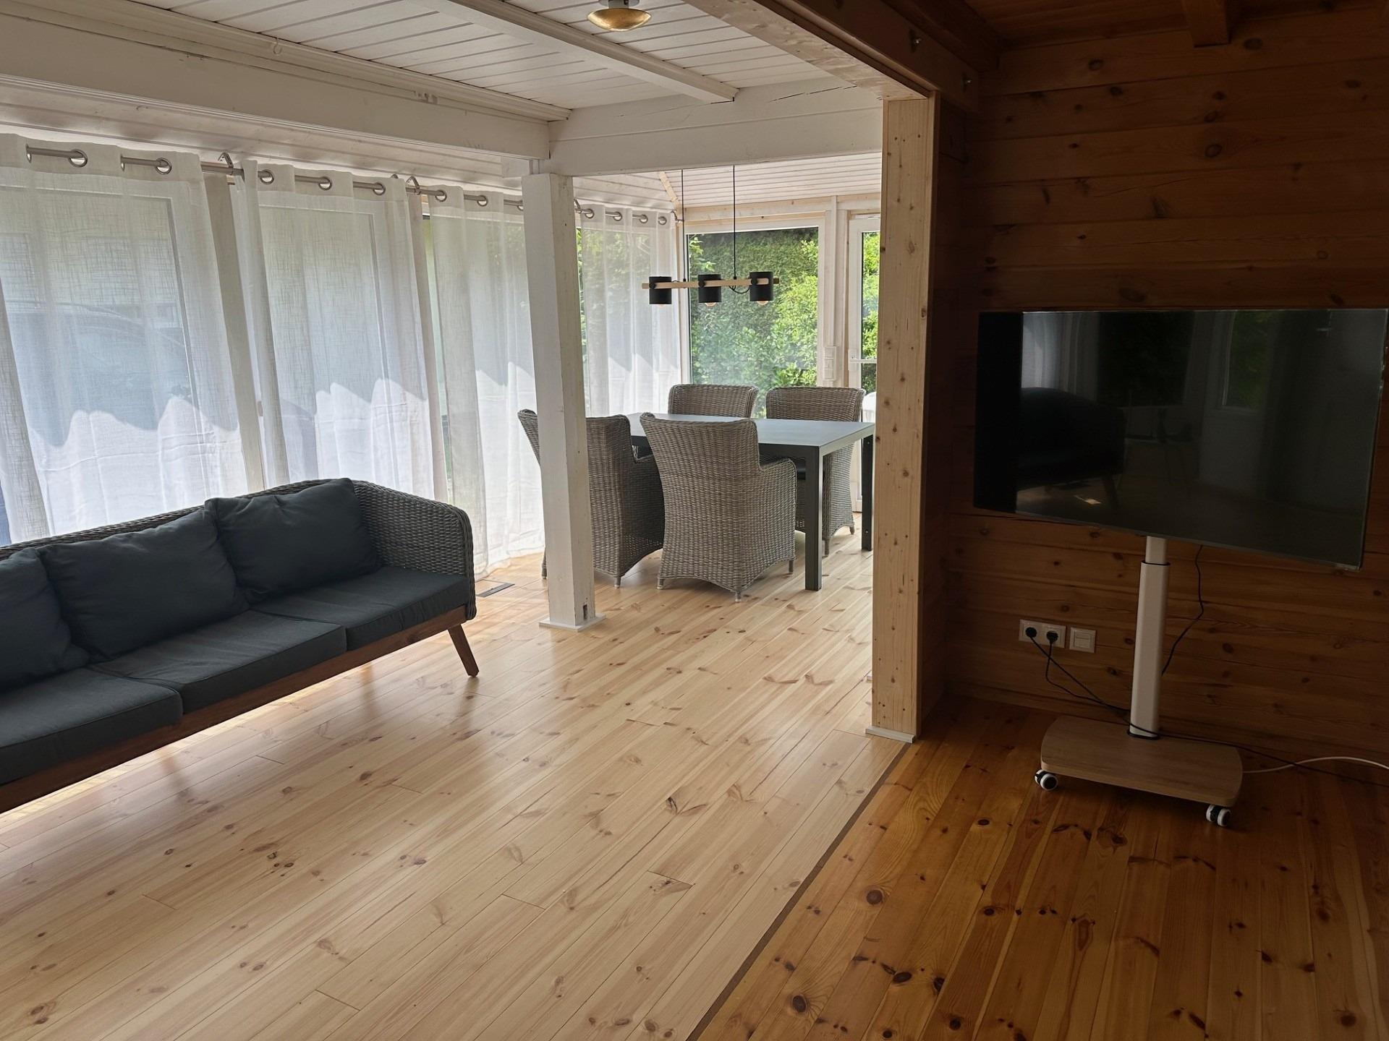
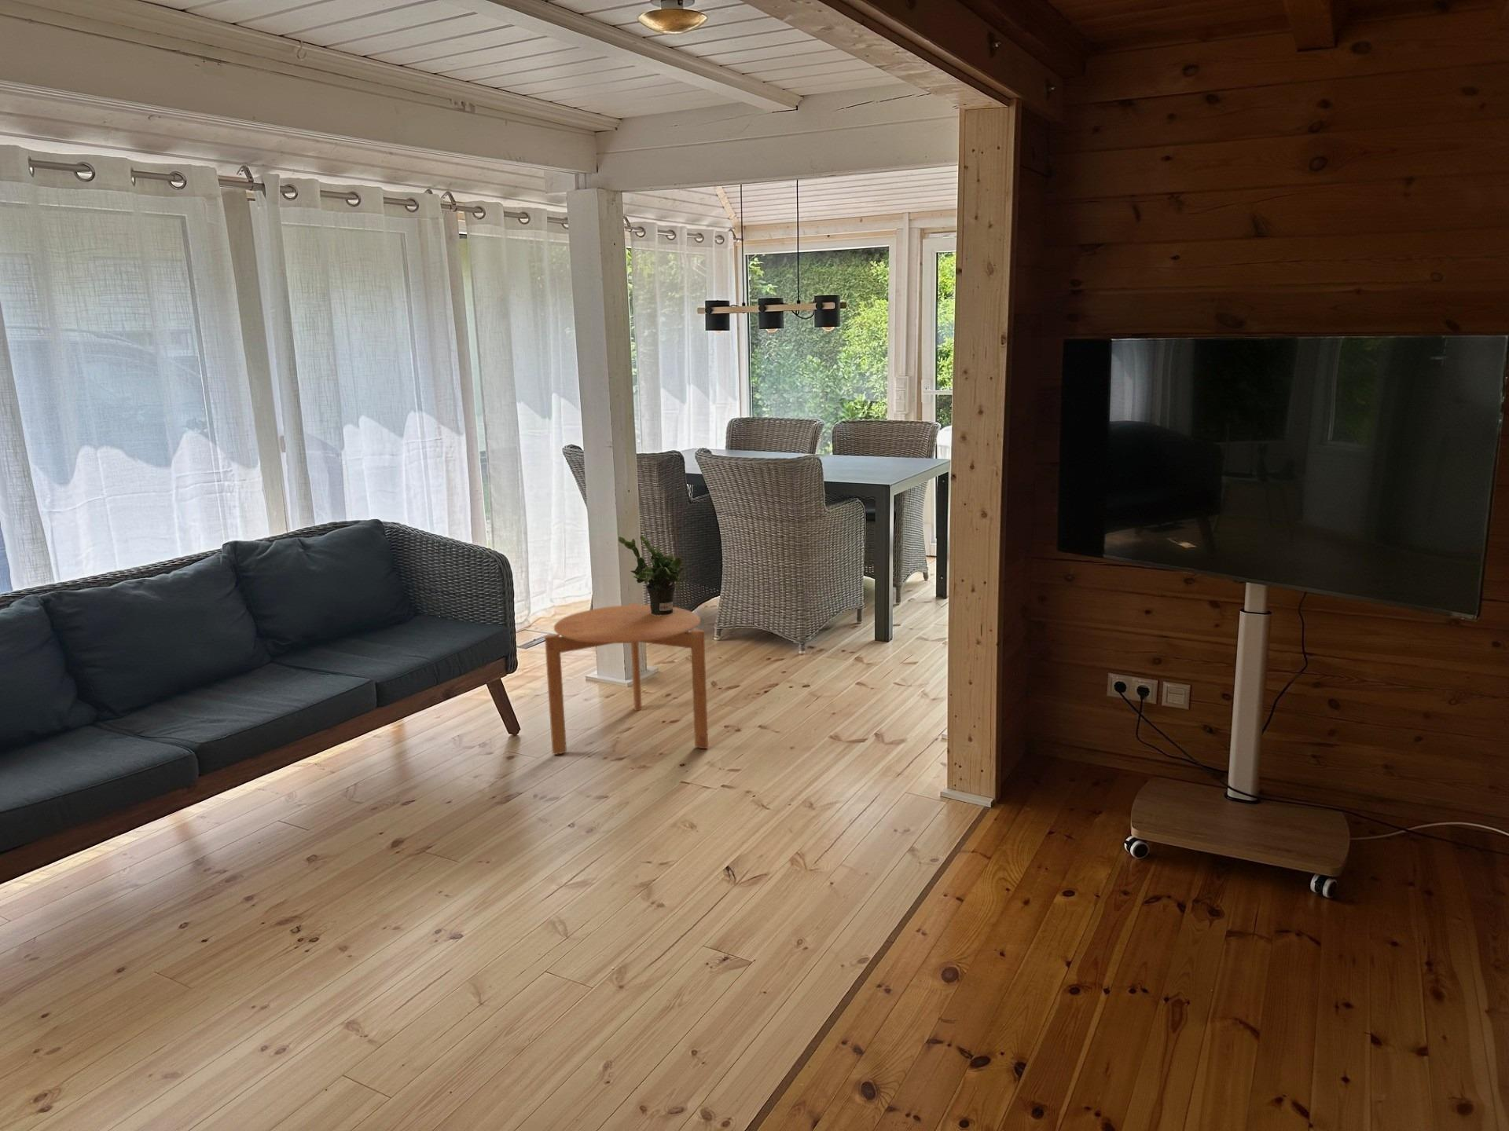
+ side table [544,602,709,756]
+ potted plant [618,535,684,615]
